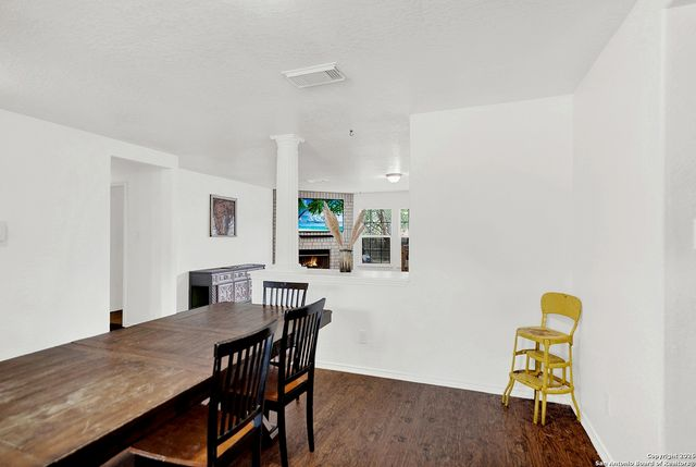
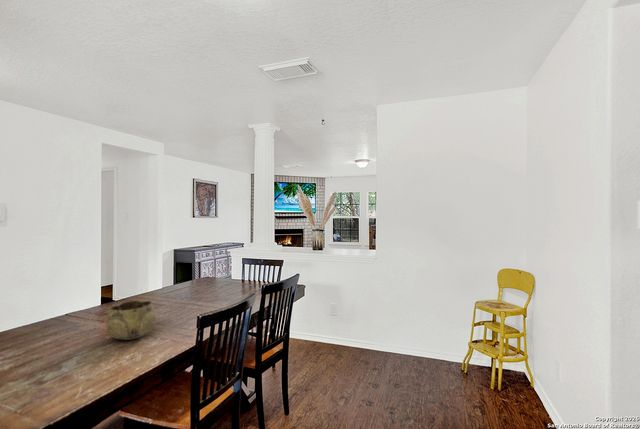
+ decorative bowl [105,300,157,341]
